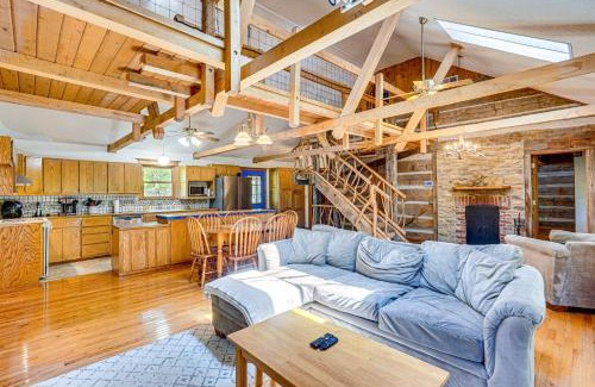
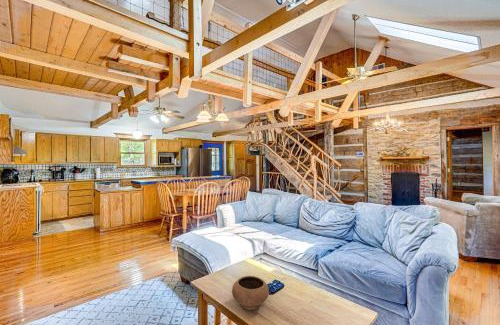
+ bowl [231,275,270,311]
